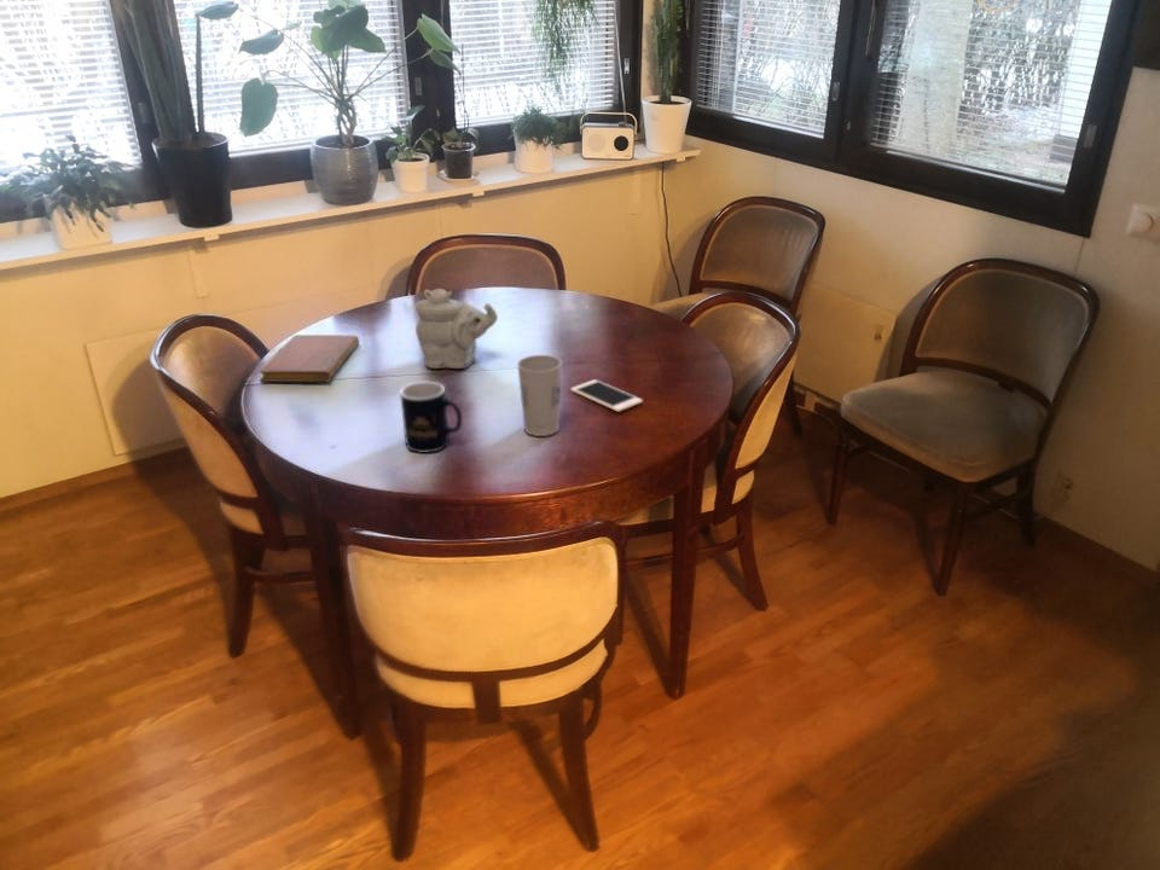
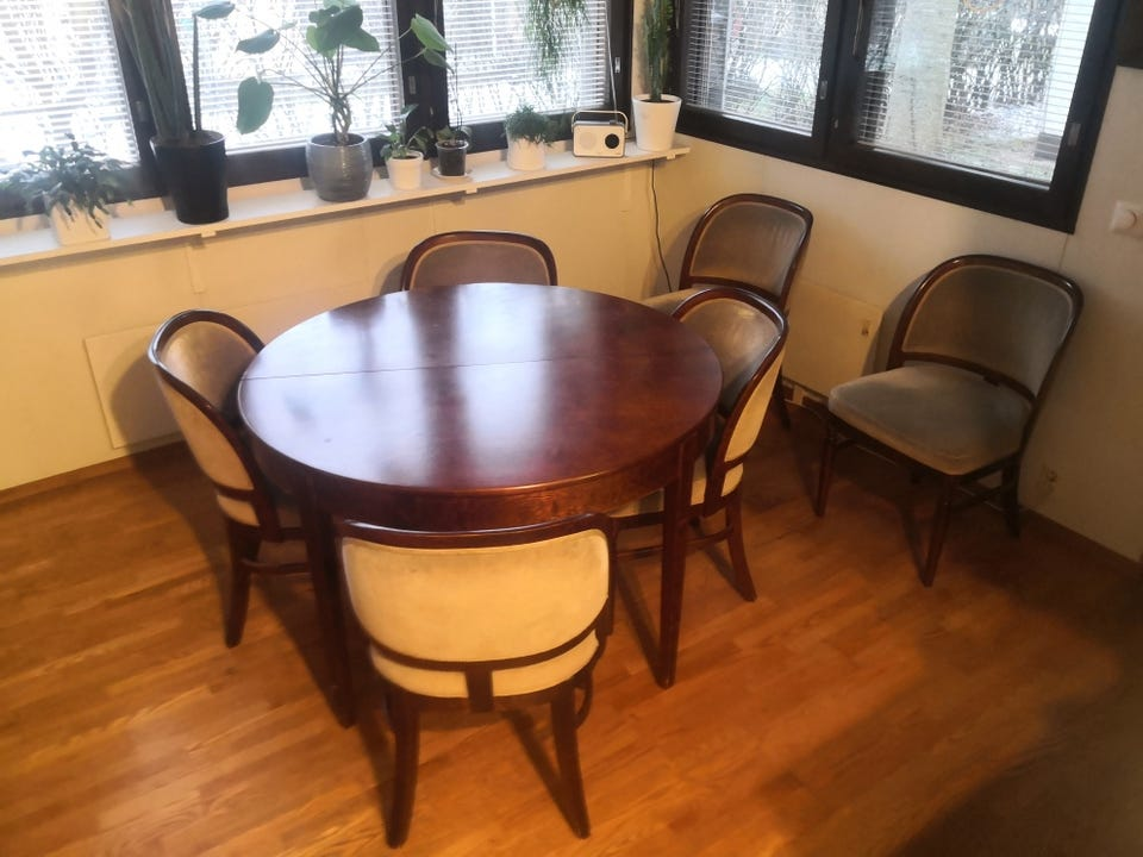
- cell phone [569,378,644,413]
- teapot [414,288,499,370]
- notebook [259,334,360,383]
- cup [516,354,563,437]
- mug [399,381,463,454]
